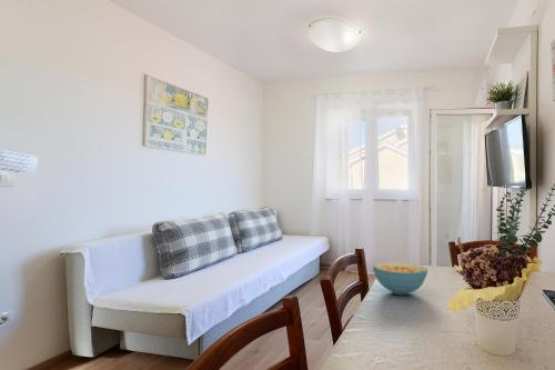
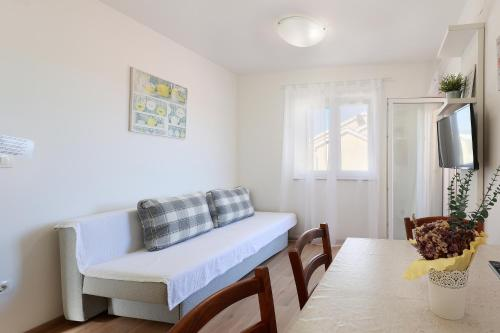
- cereal bowl [373,261,428,296]
